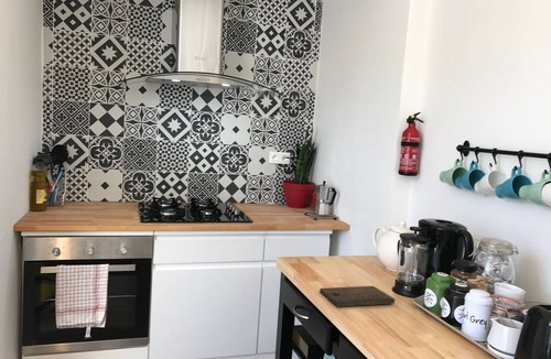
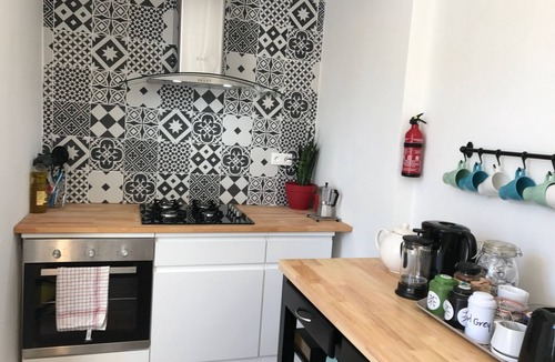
- cutting board [318,285,396,307]
